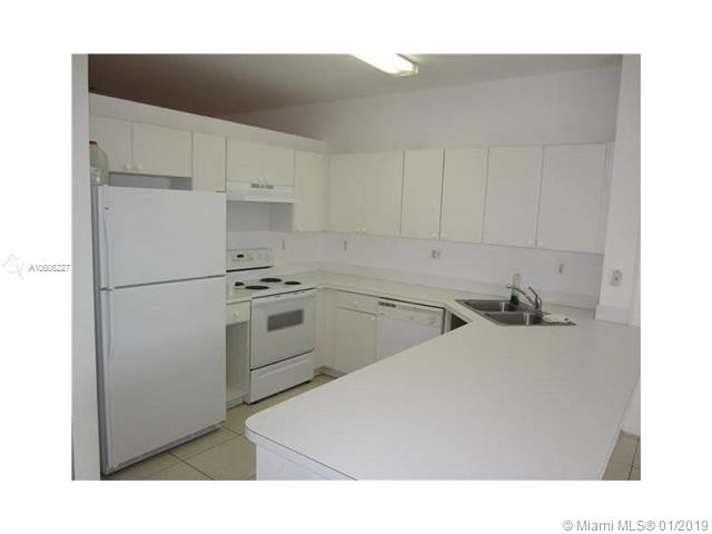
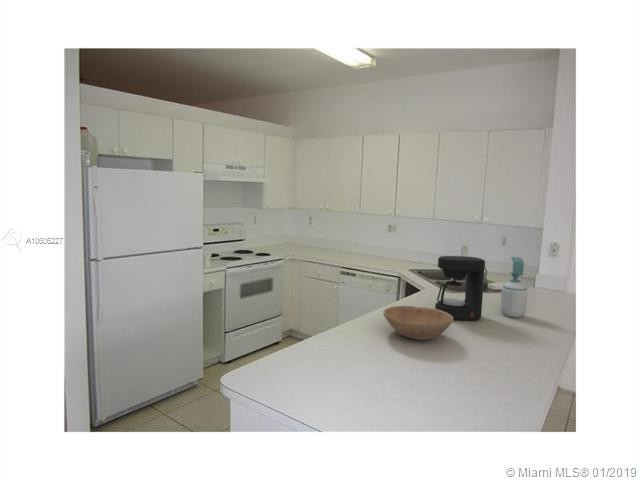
+ soap bottle [499,256,529,319]
+ bowl [382,305,454,341]
+ coffee maker [434,255,486,321]
